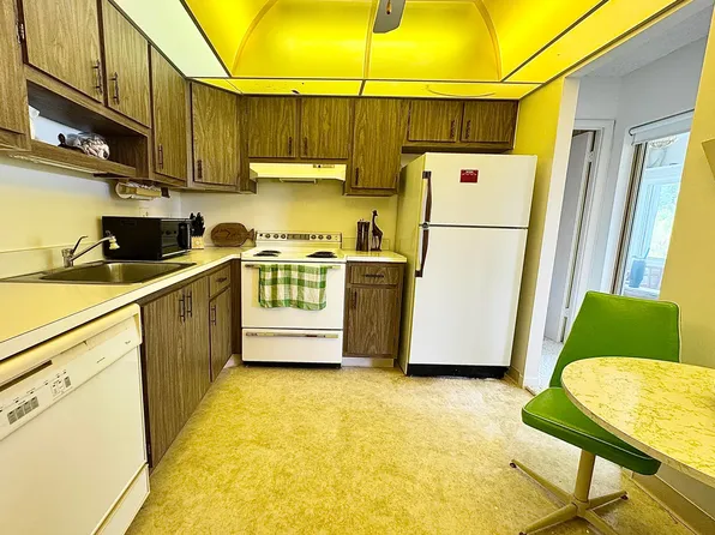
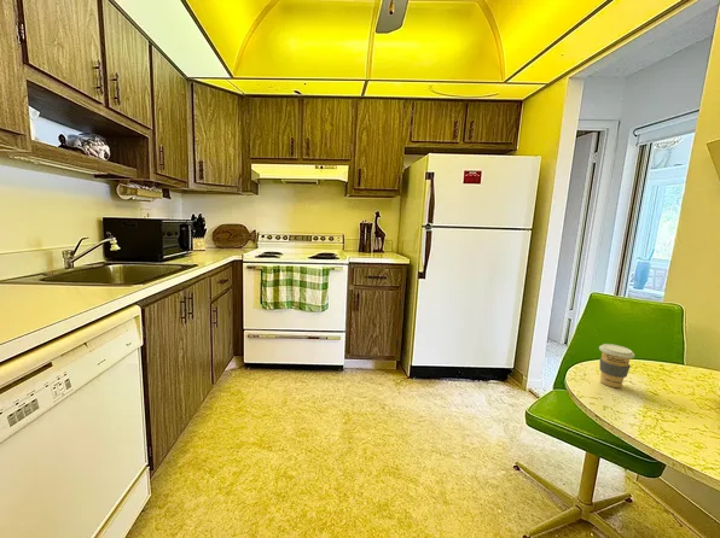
+ coffee cup [598,343,635,388]
